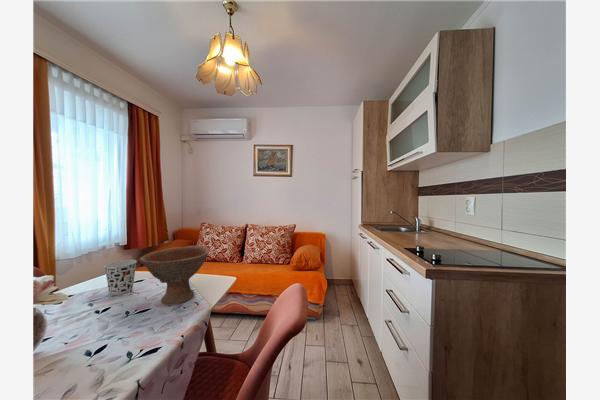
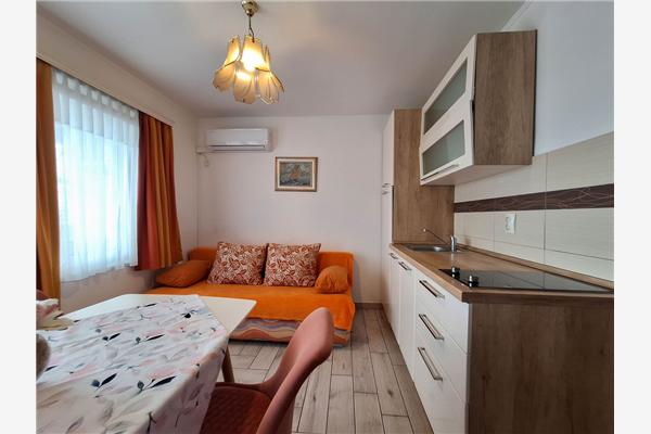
- bowl [139,245,211,307]
- cup [103,259,138,296]
